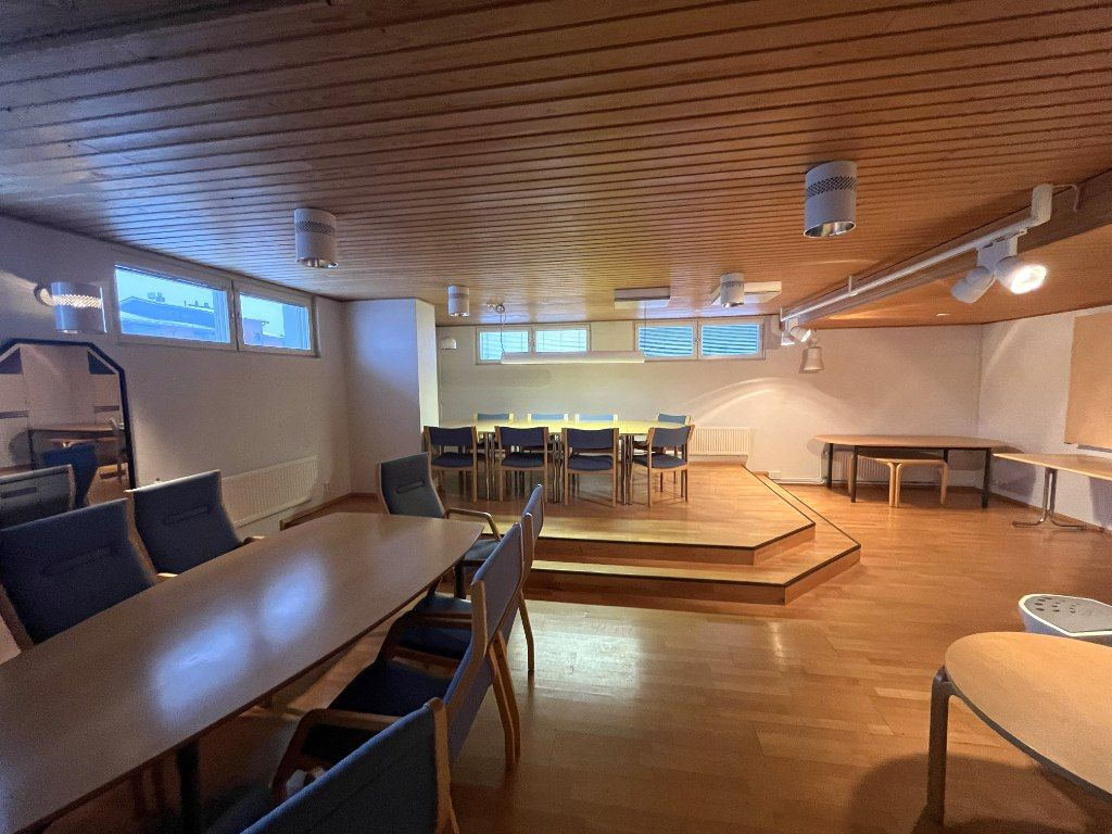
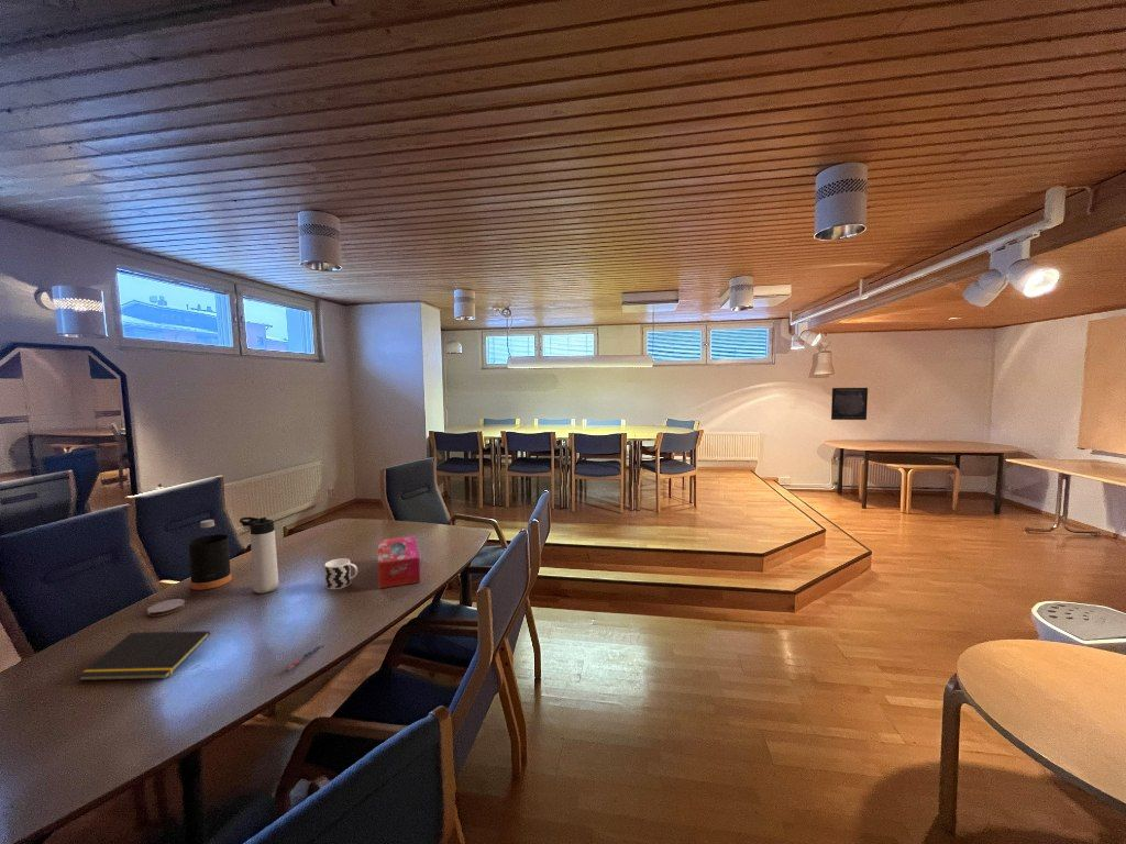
+ pen [285,643,323,673]
+ coaster [146,598,186,618]
+ wall art [830,387,869,421]
+ cup [323,557,358,590]
+ notepad [77,630,211,681]
+ thermos bottle [239,517,279,595]
+ tissue box [377,535,421,589]
+ bottle [187,519,233,591]
